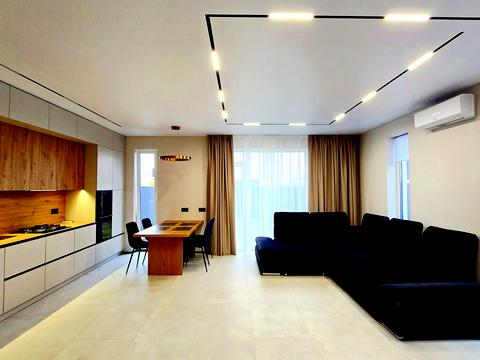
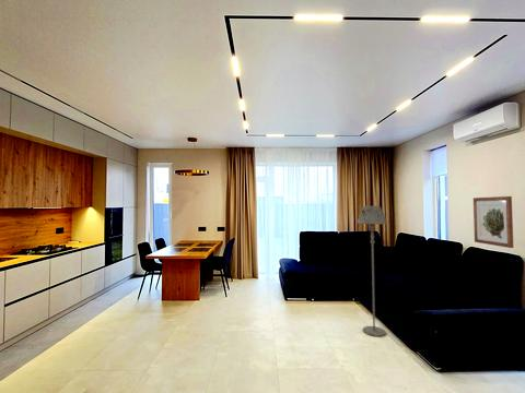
+ floor lamp [357,205,388,337]
+ wall art [472,195,514,249]
